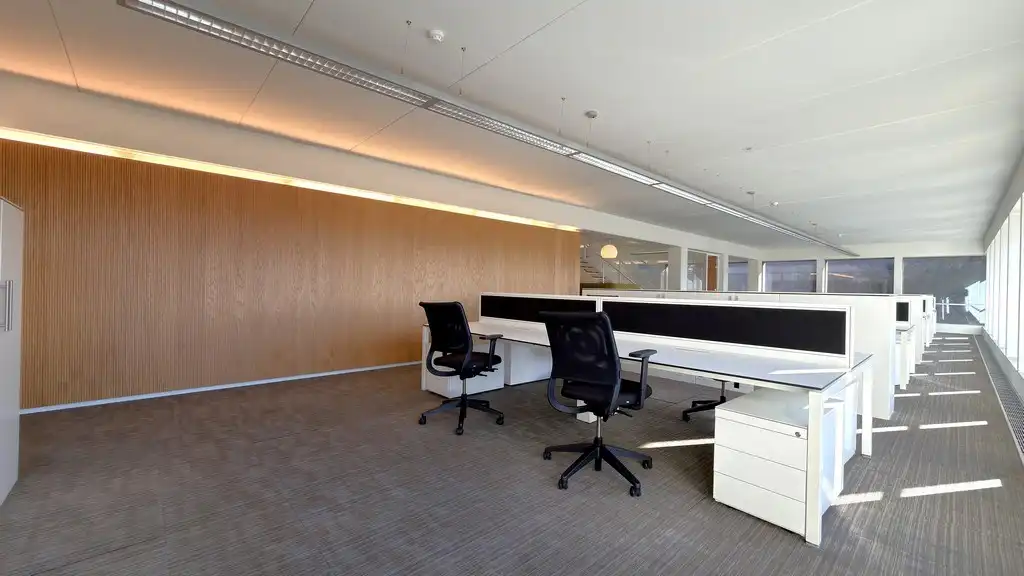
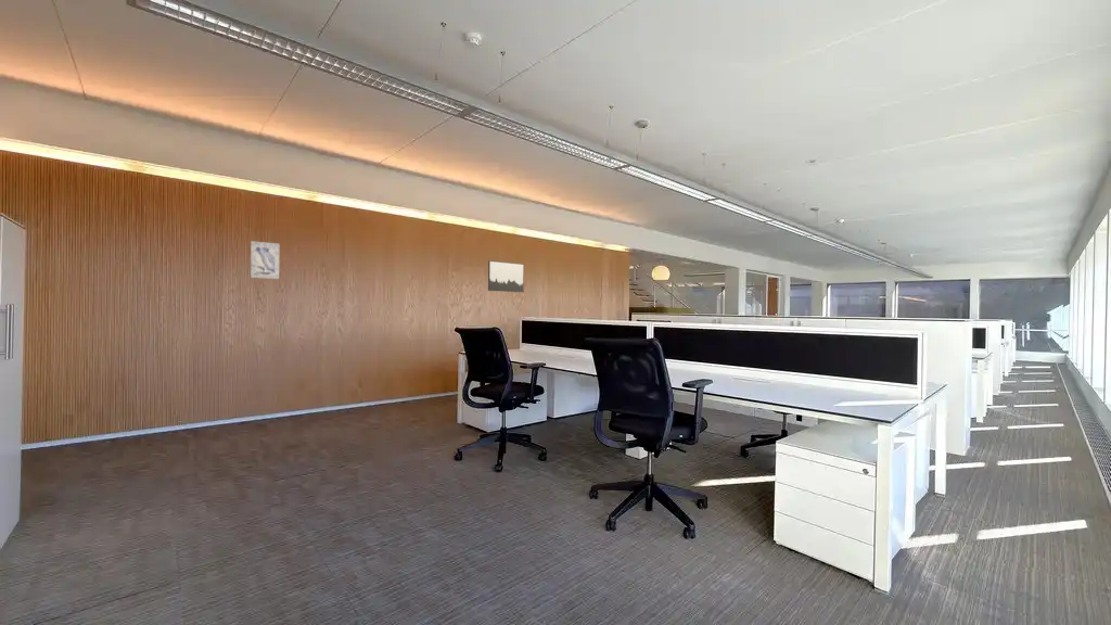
+ wall art [487,259,525,293]
+ wall art [250,240,281,280]
